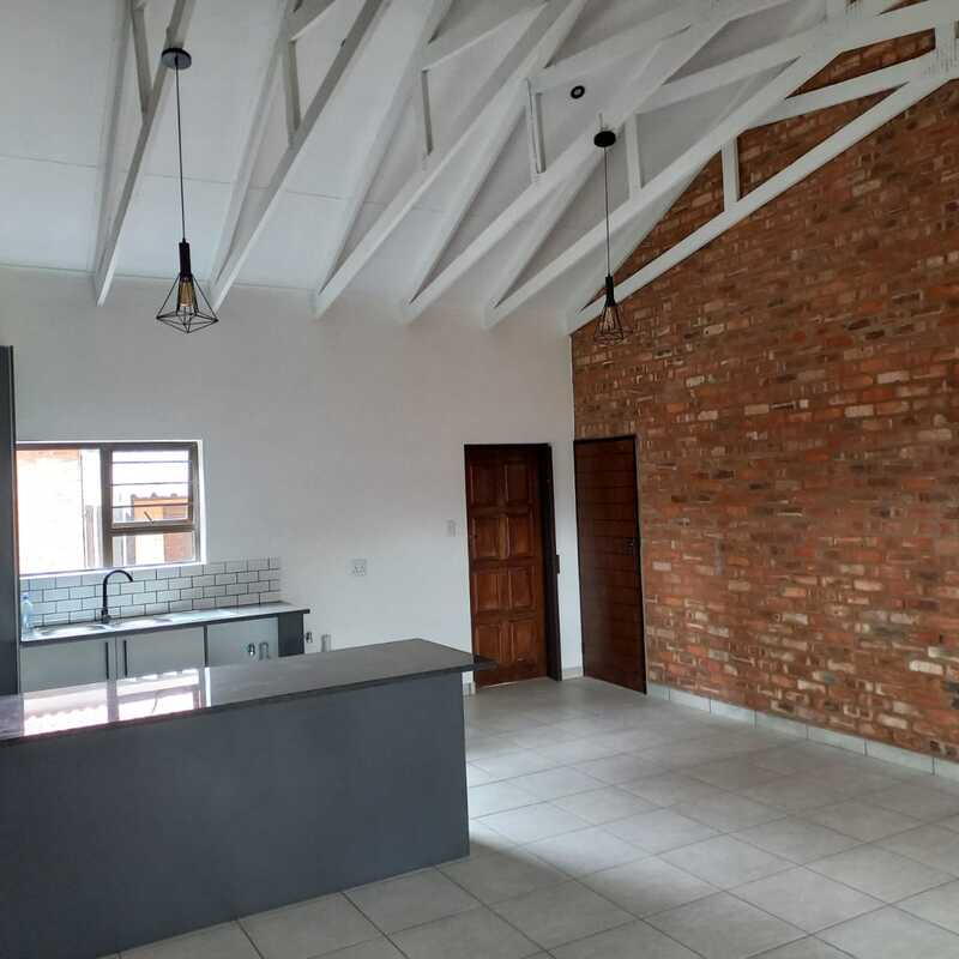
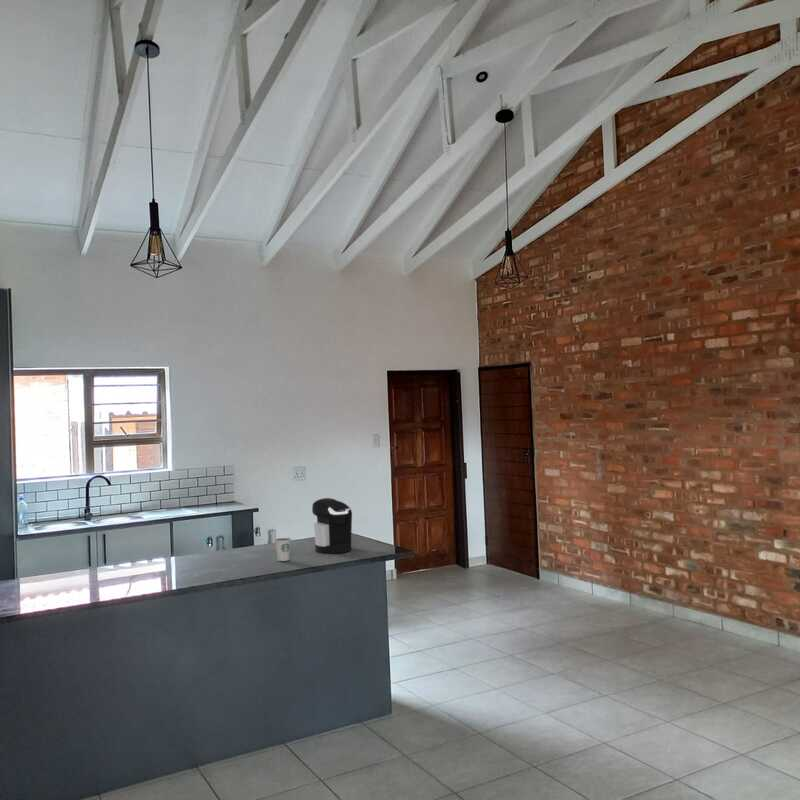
+ coffee maker [311,497,353,554]
+ dixie cup [274,537,292,562]
